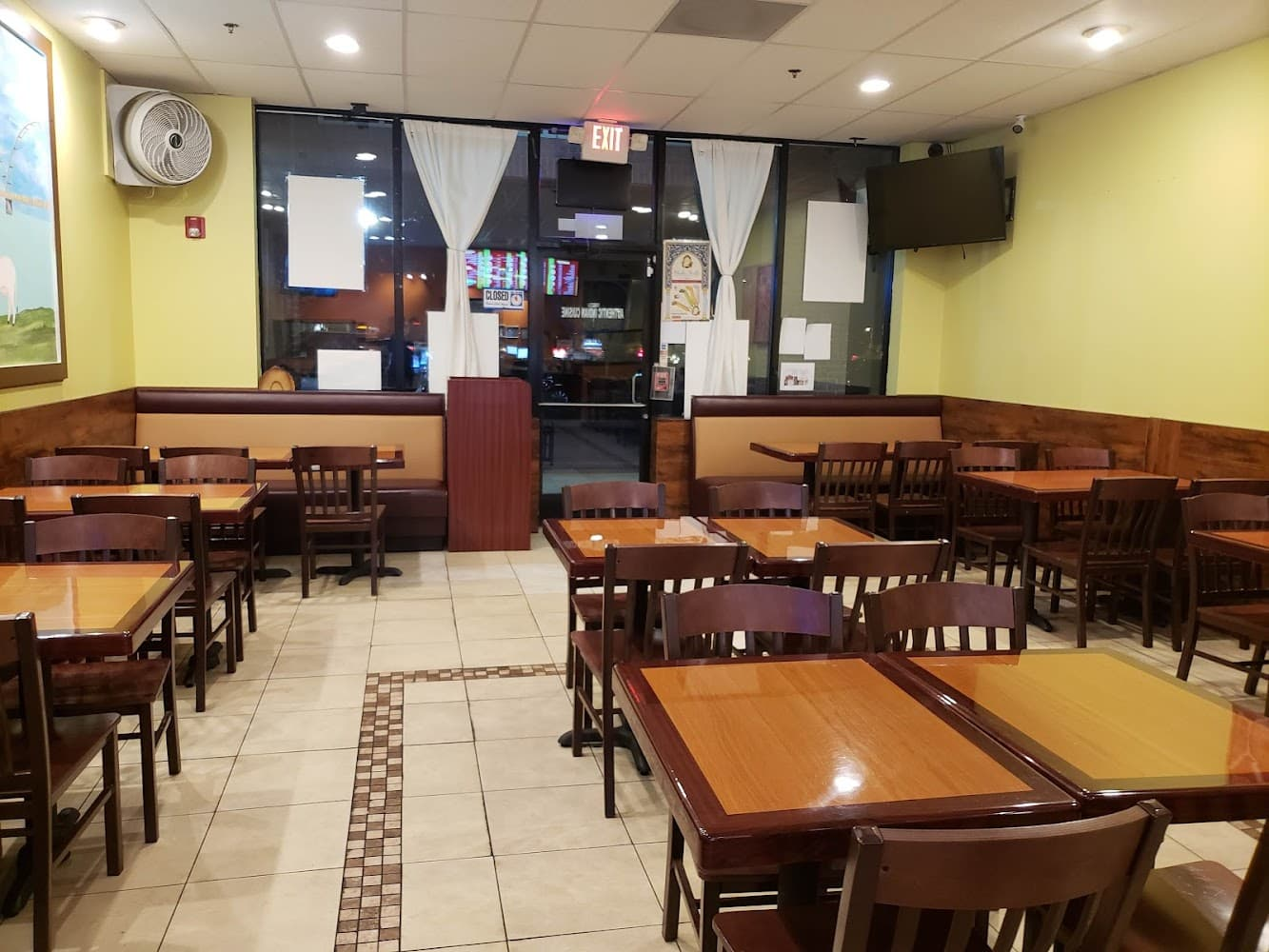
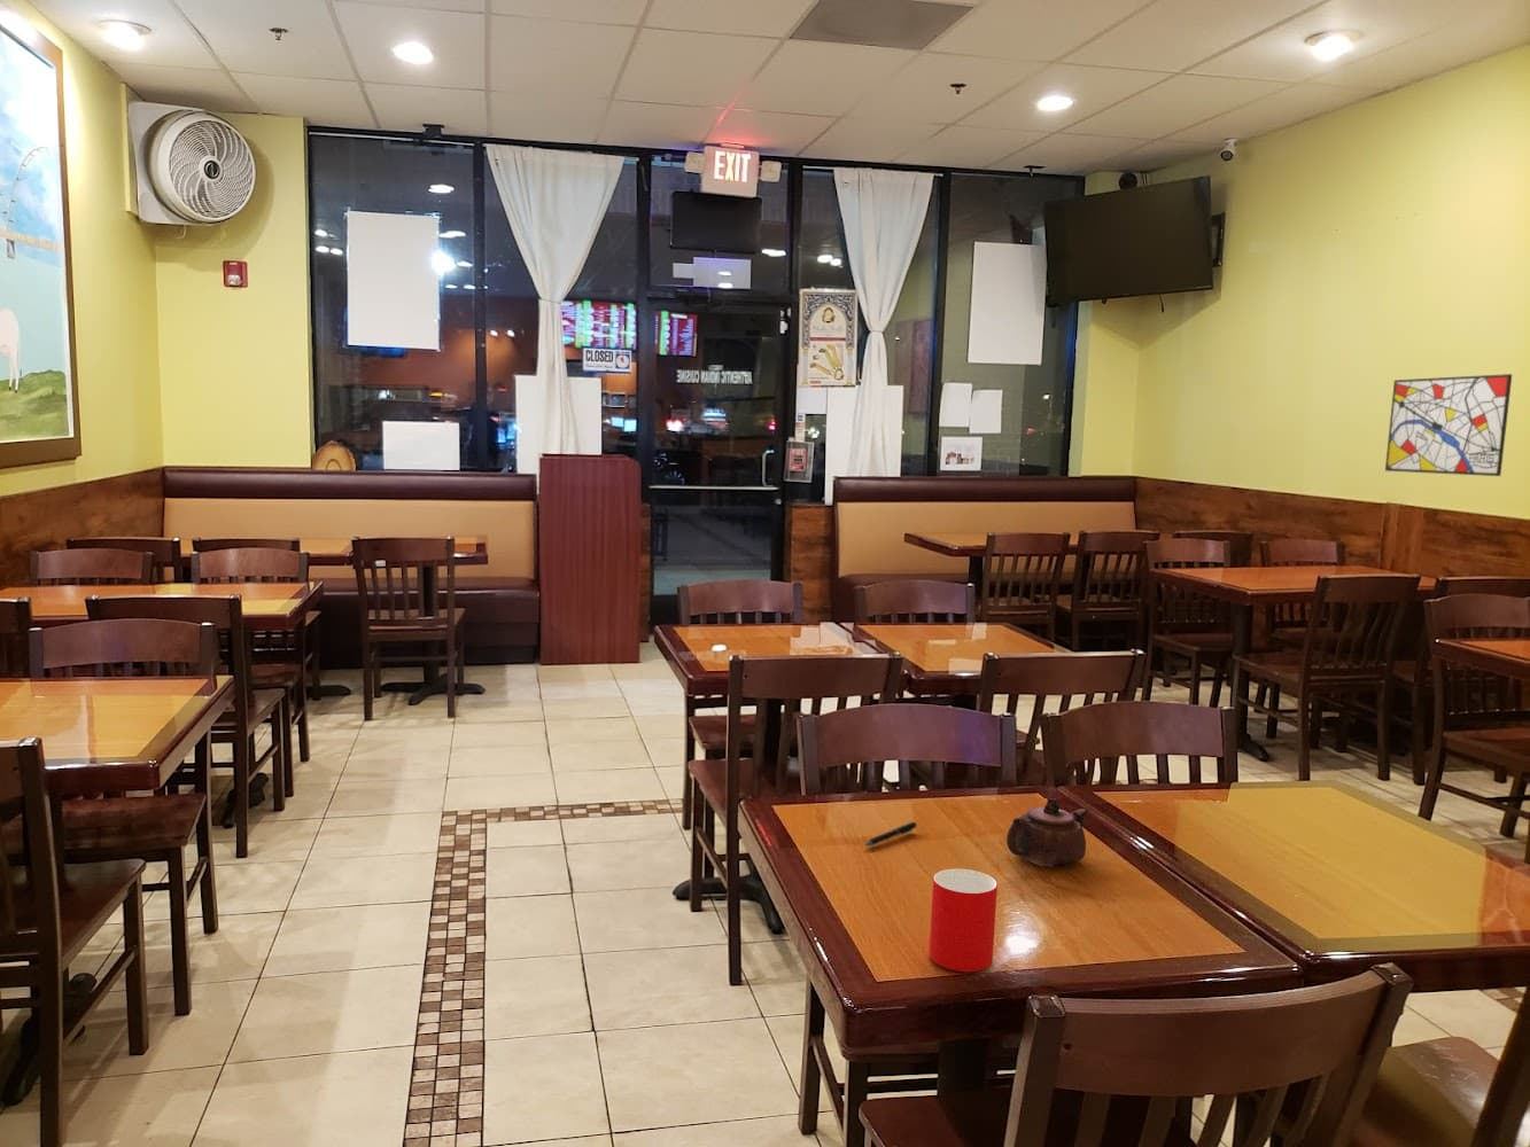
+ cup [927,869,998,972]
+ wall art [1384,372,1513,477]
+ teapot [1006,798,1089,869]
+ pen [863,820,919,848]
